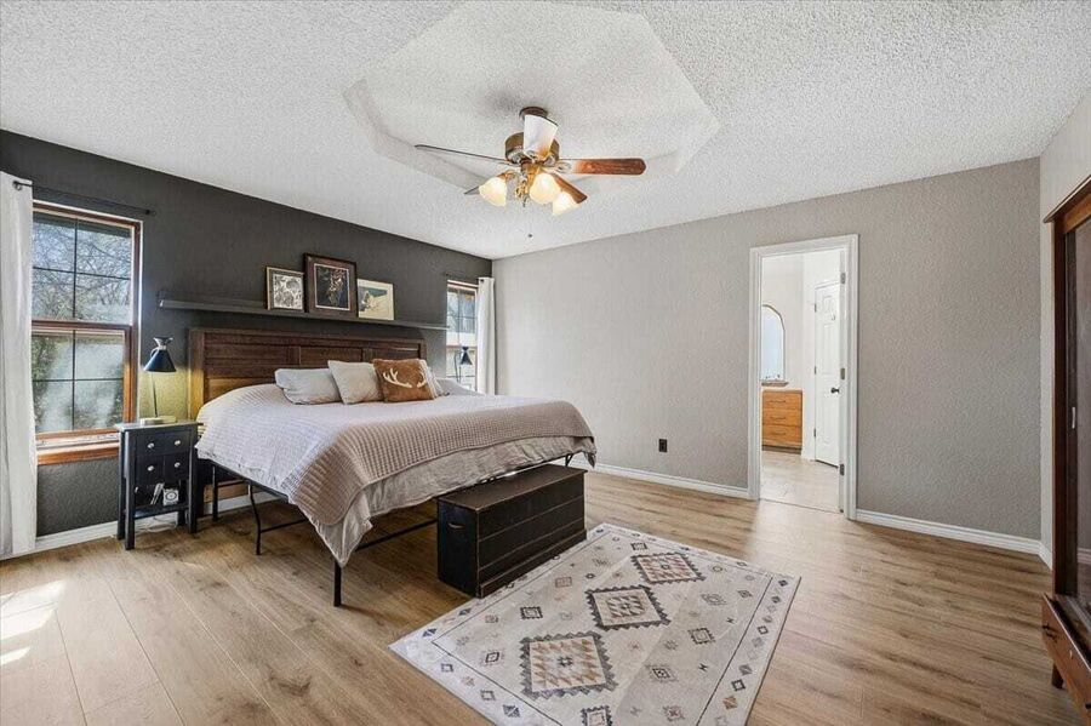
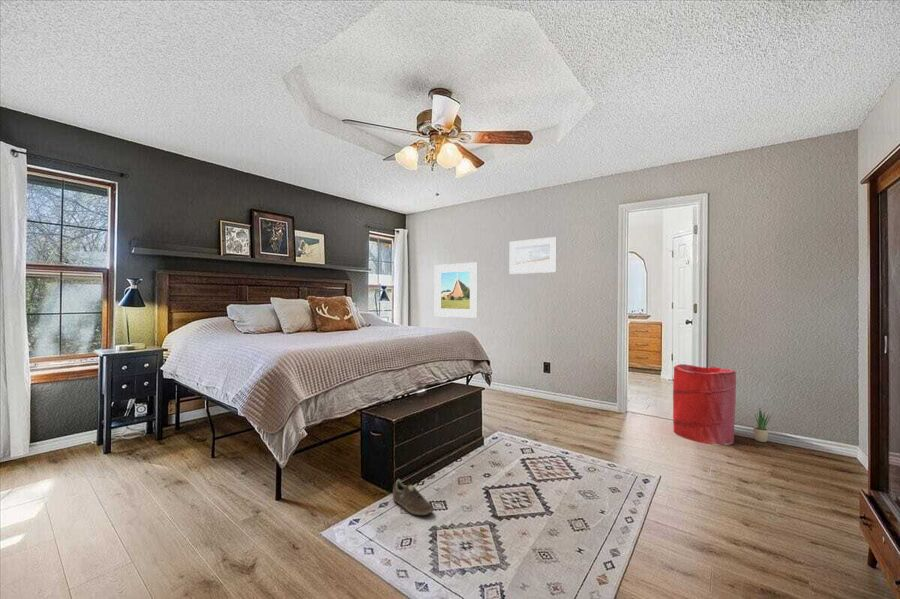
+ potted plant [752,408,772,443]
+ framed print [509,236,557,275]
+ laundry hamper [672,363,737,446]
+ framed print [434,261,478,319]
+ sneaker [392,478,434,516]
